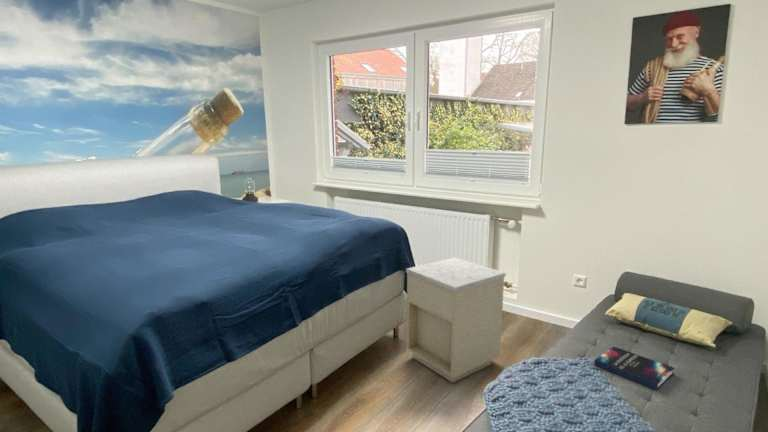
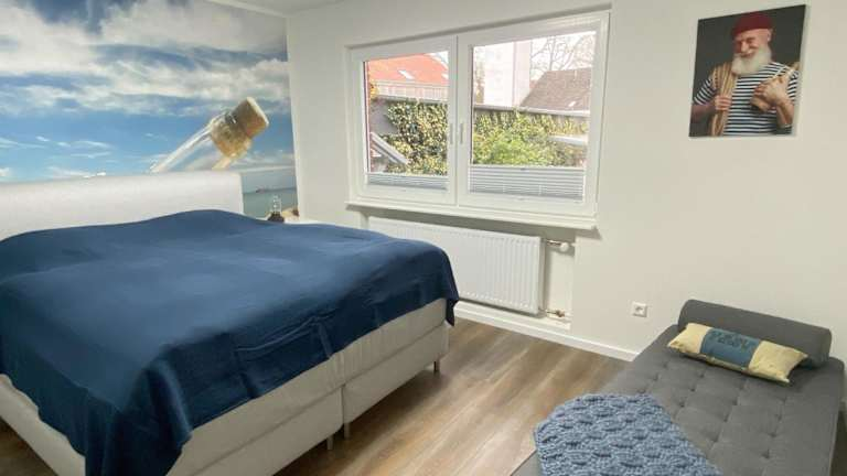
- nightstand [405,256,507,384]
- hardback book [593,346,675,391]
